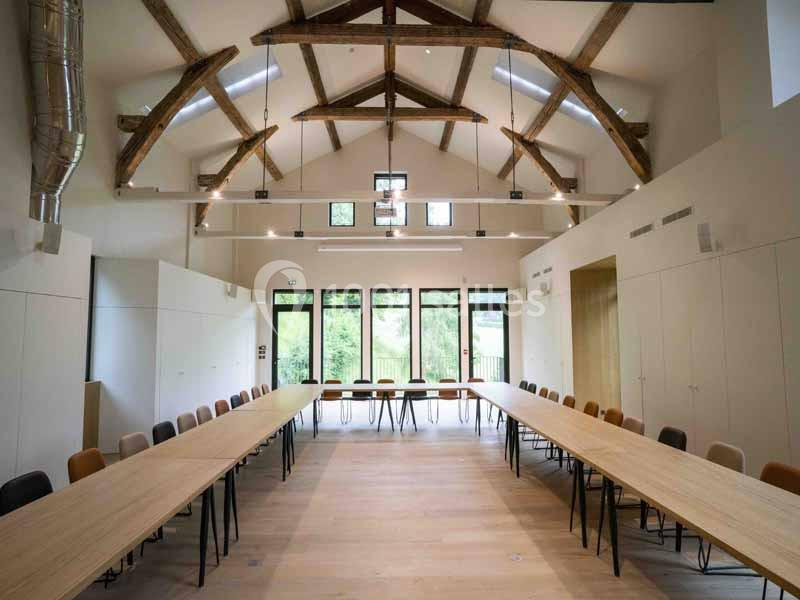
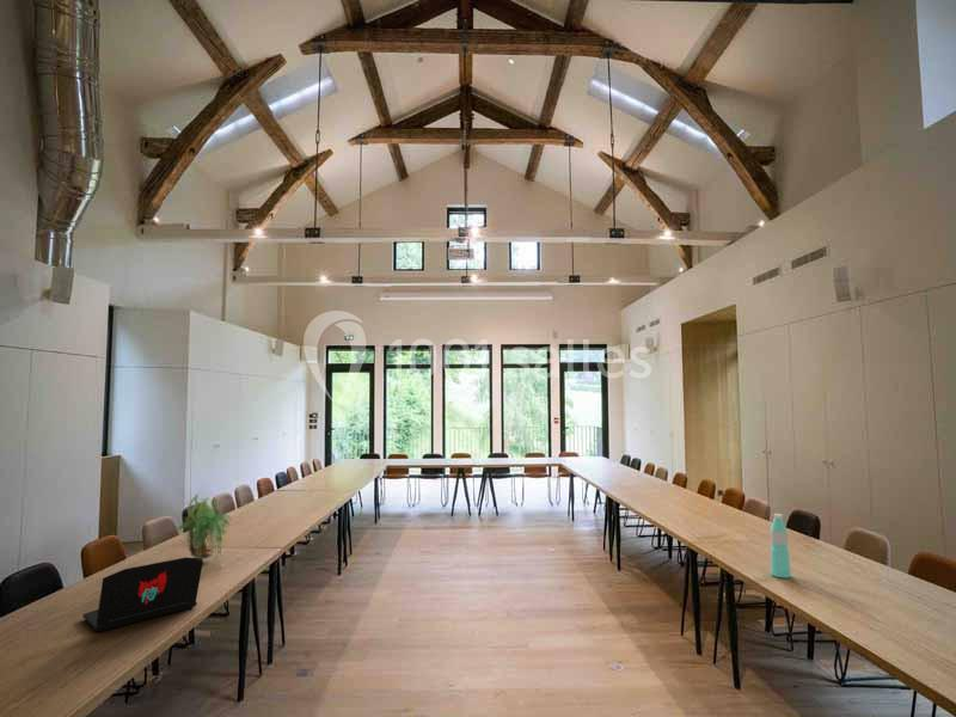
+ plant [172,494,233,569]
+ laptop [81,557,204,633]
+ water bottle [770,513,792,578]
